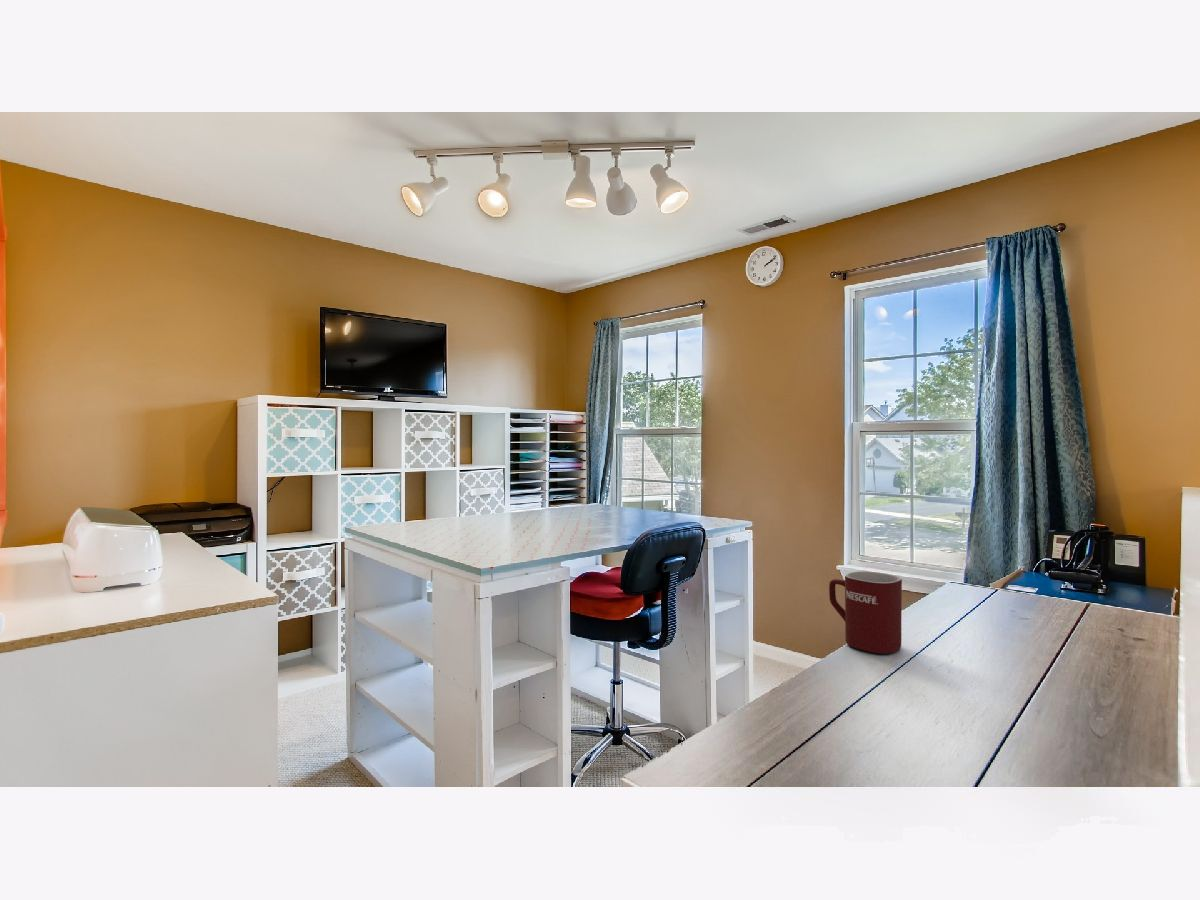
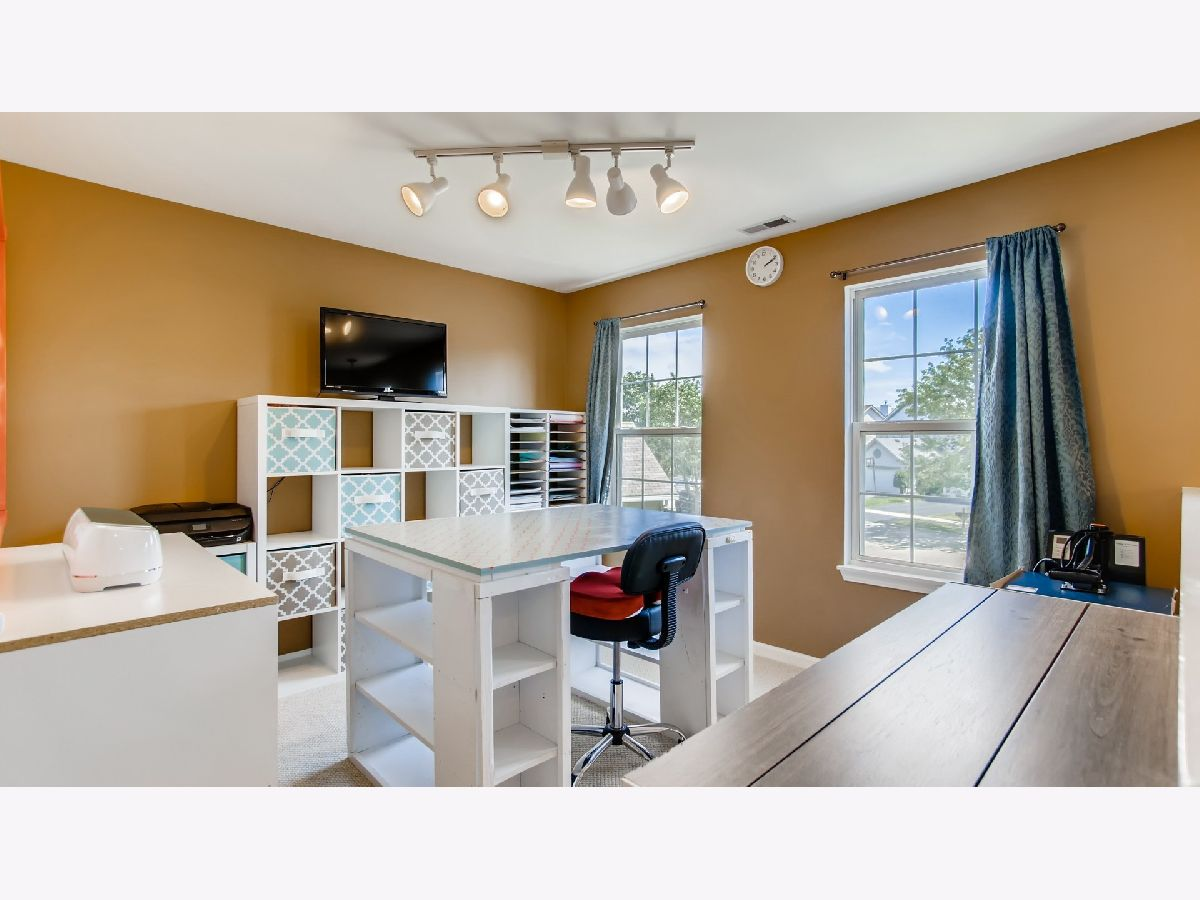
- mug [828,570,903,655]
